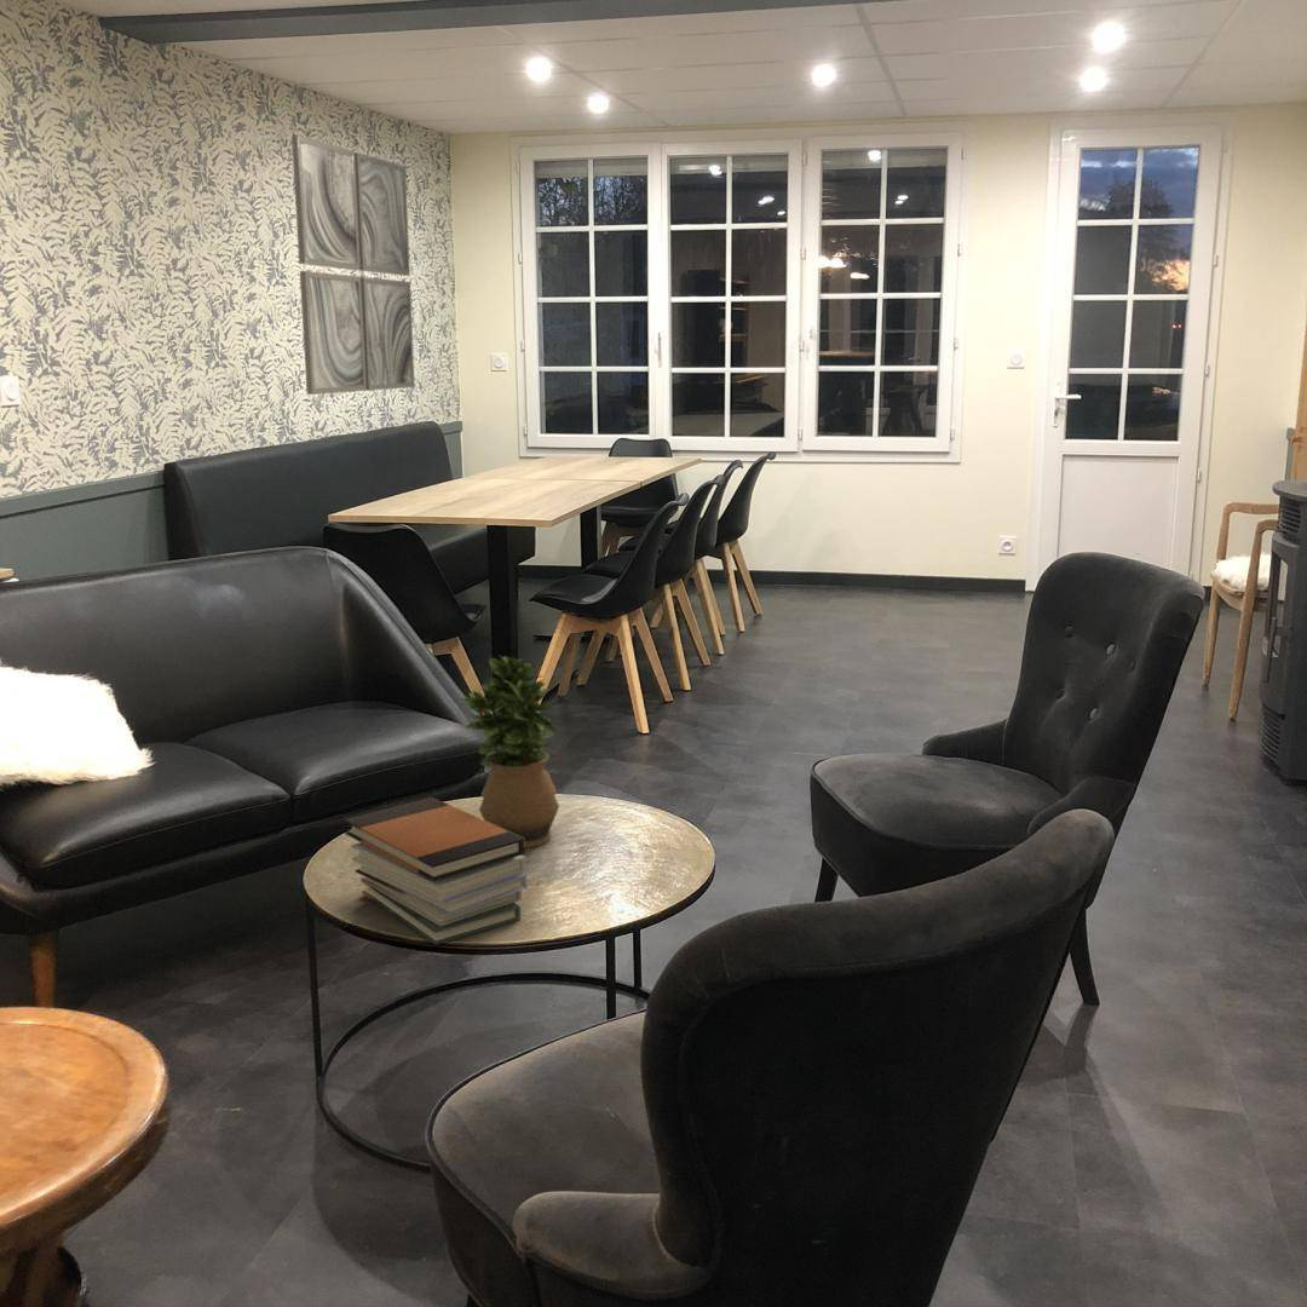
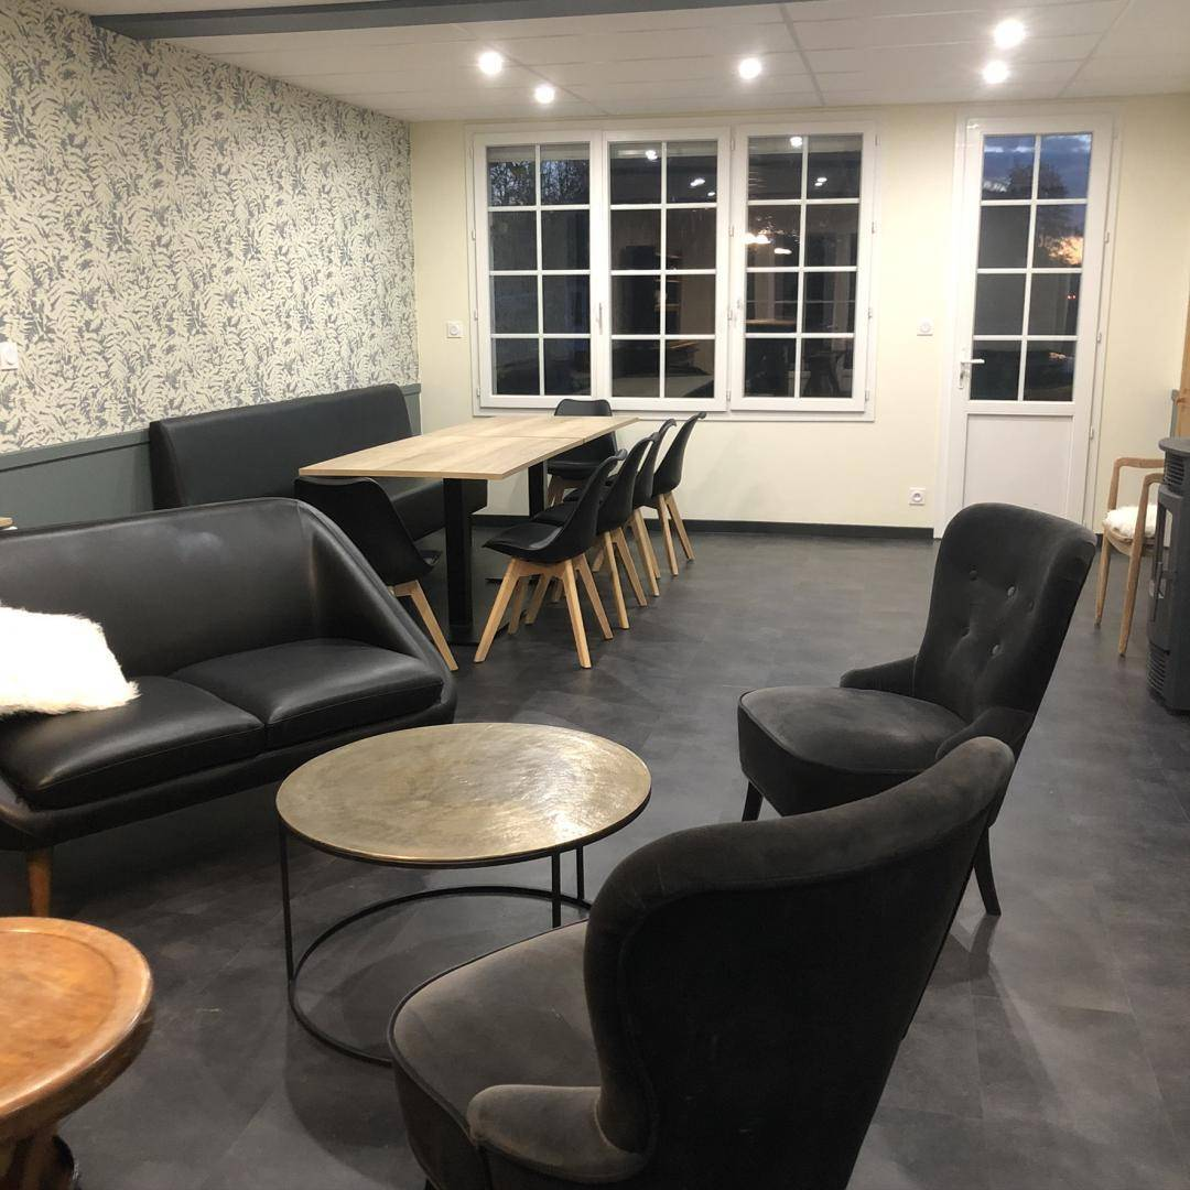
- potted plant [461,654,560,850]
- wall art [290,133,416,396]
- book stack [344,796,529,946]
